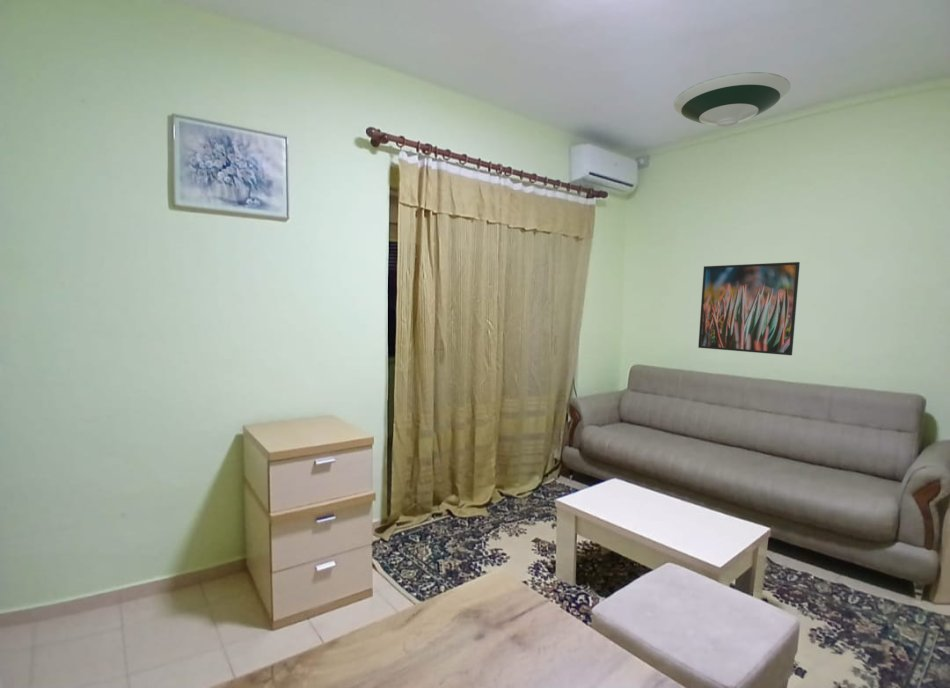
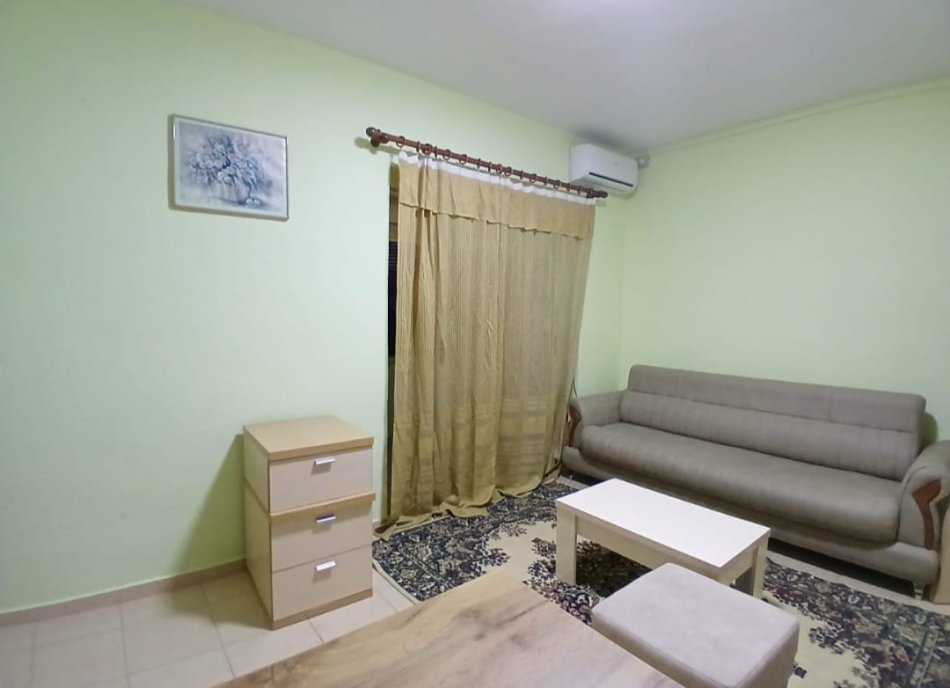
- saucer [673,71,791,128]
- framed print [697,261,801,356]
